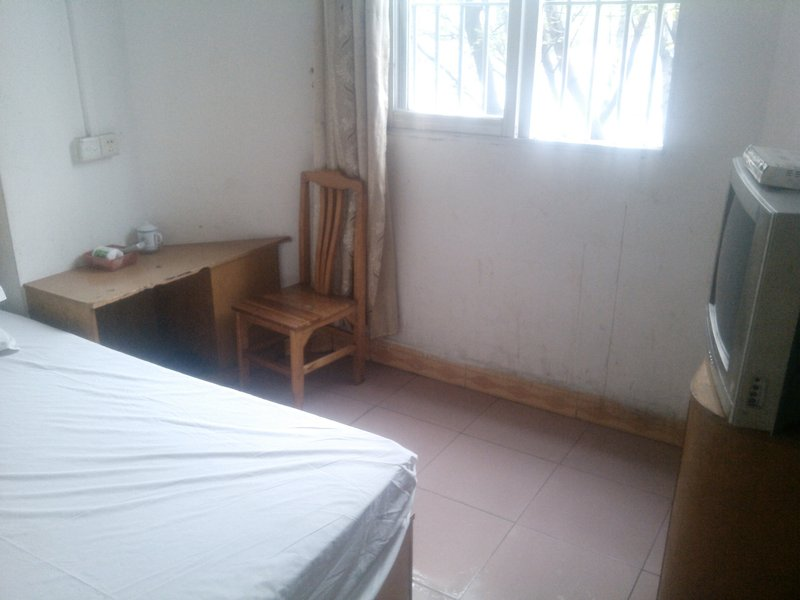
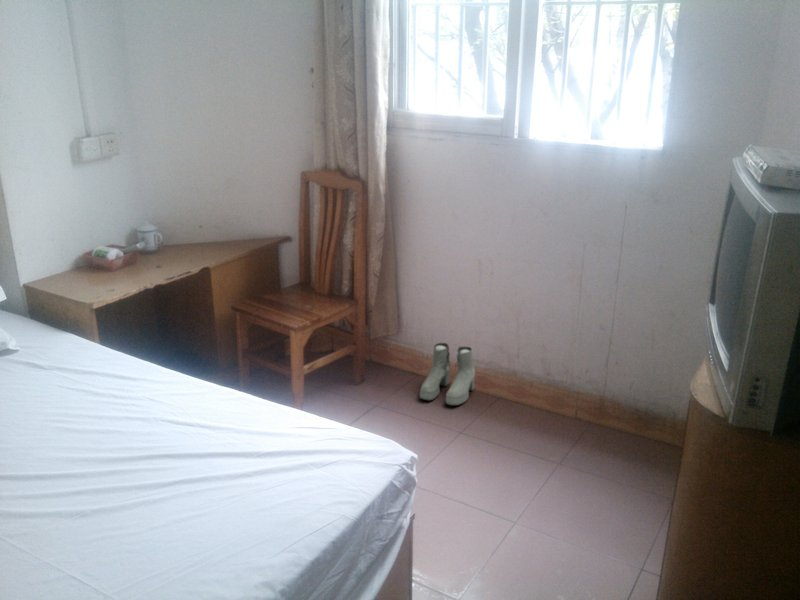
+ boots [419,342,476,407]
